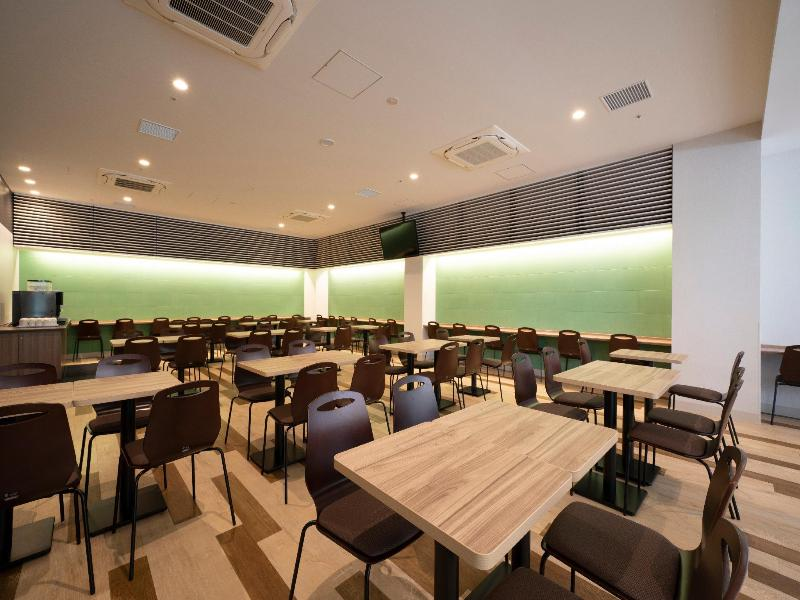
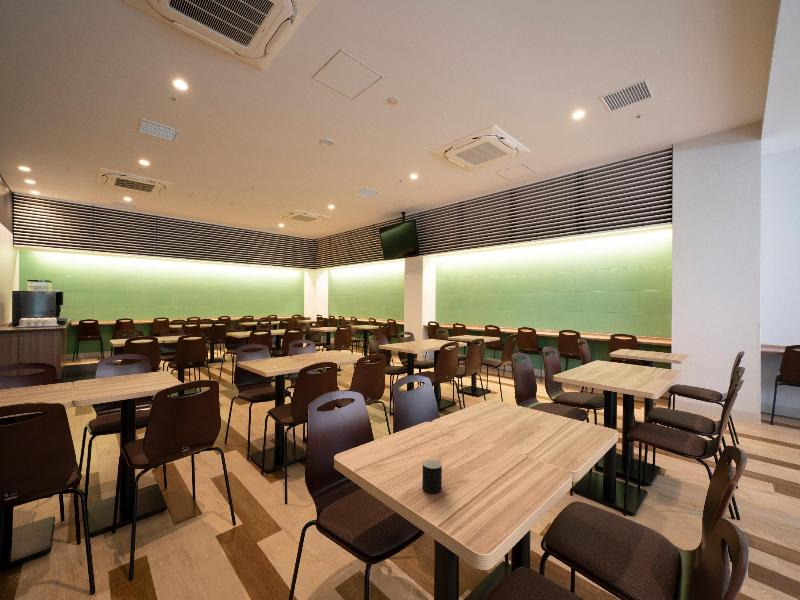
+ cup [421,459,443,494]
